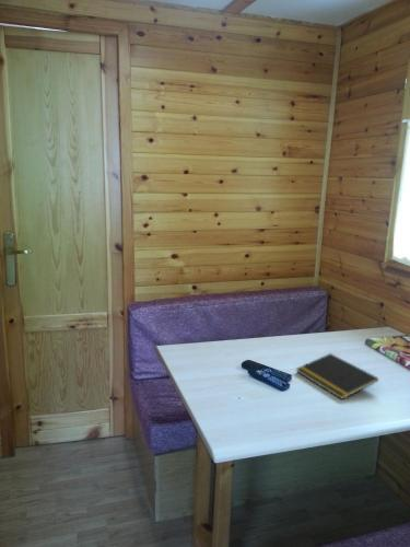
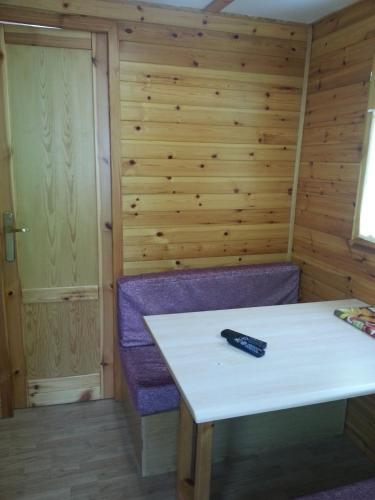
- notepad [295,352,379,400]
